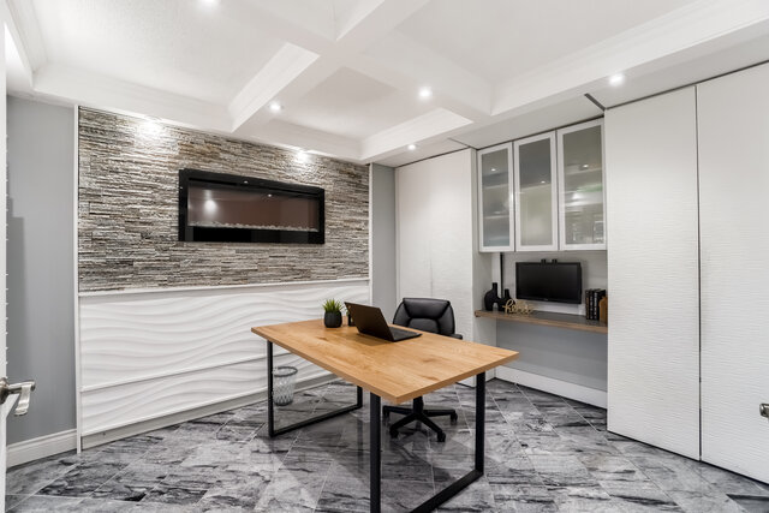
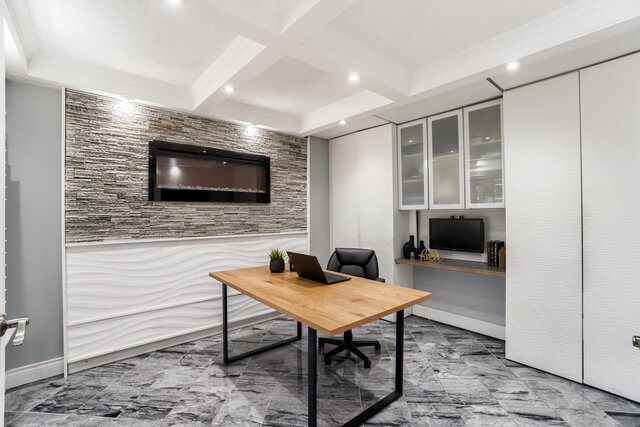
- wastebasket [273,365,299,407]
